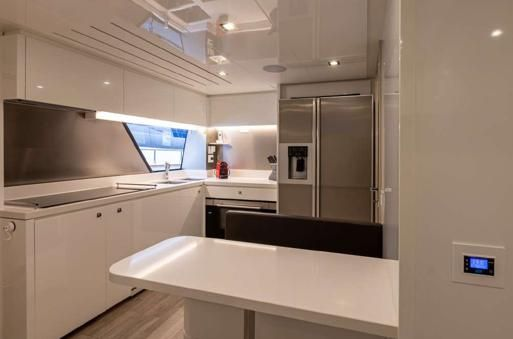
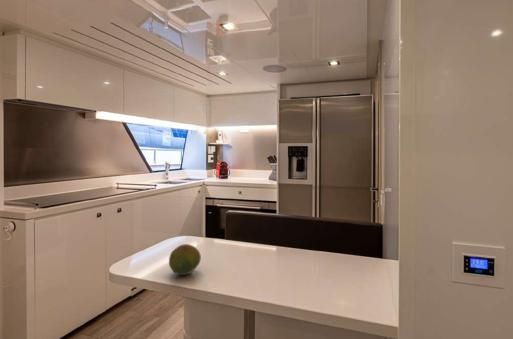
+ fruit [168,243,202,276]
